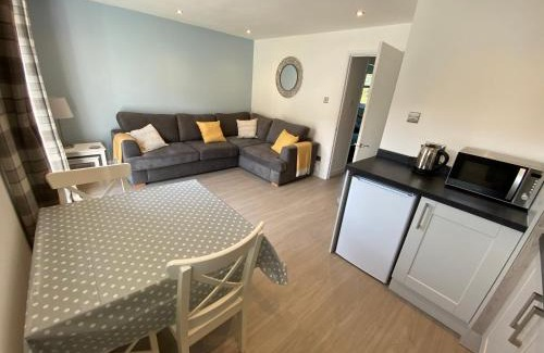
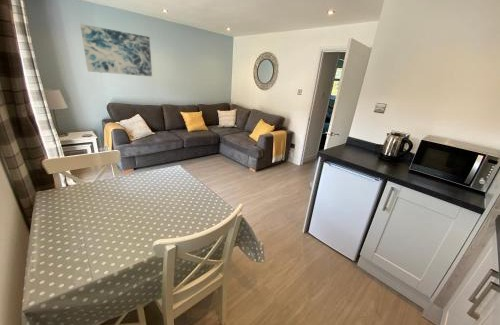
+ wall art [79,23,153,77]
